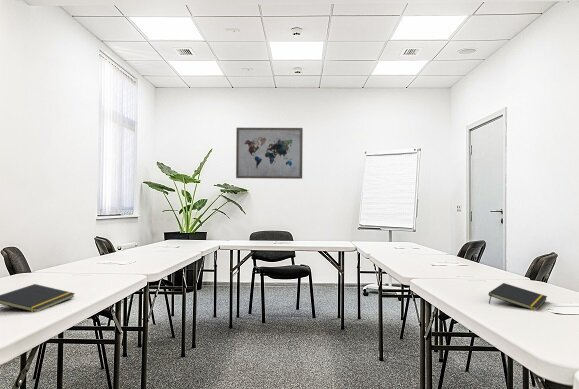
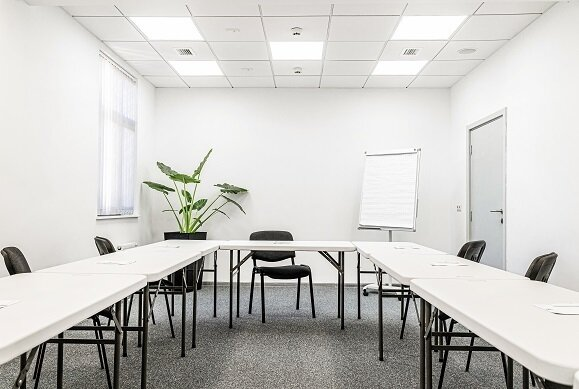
- notepad [487,282,548,311]
- wall art [235,127,304,180]
- notepad [0,283,76,313]
